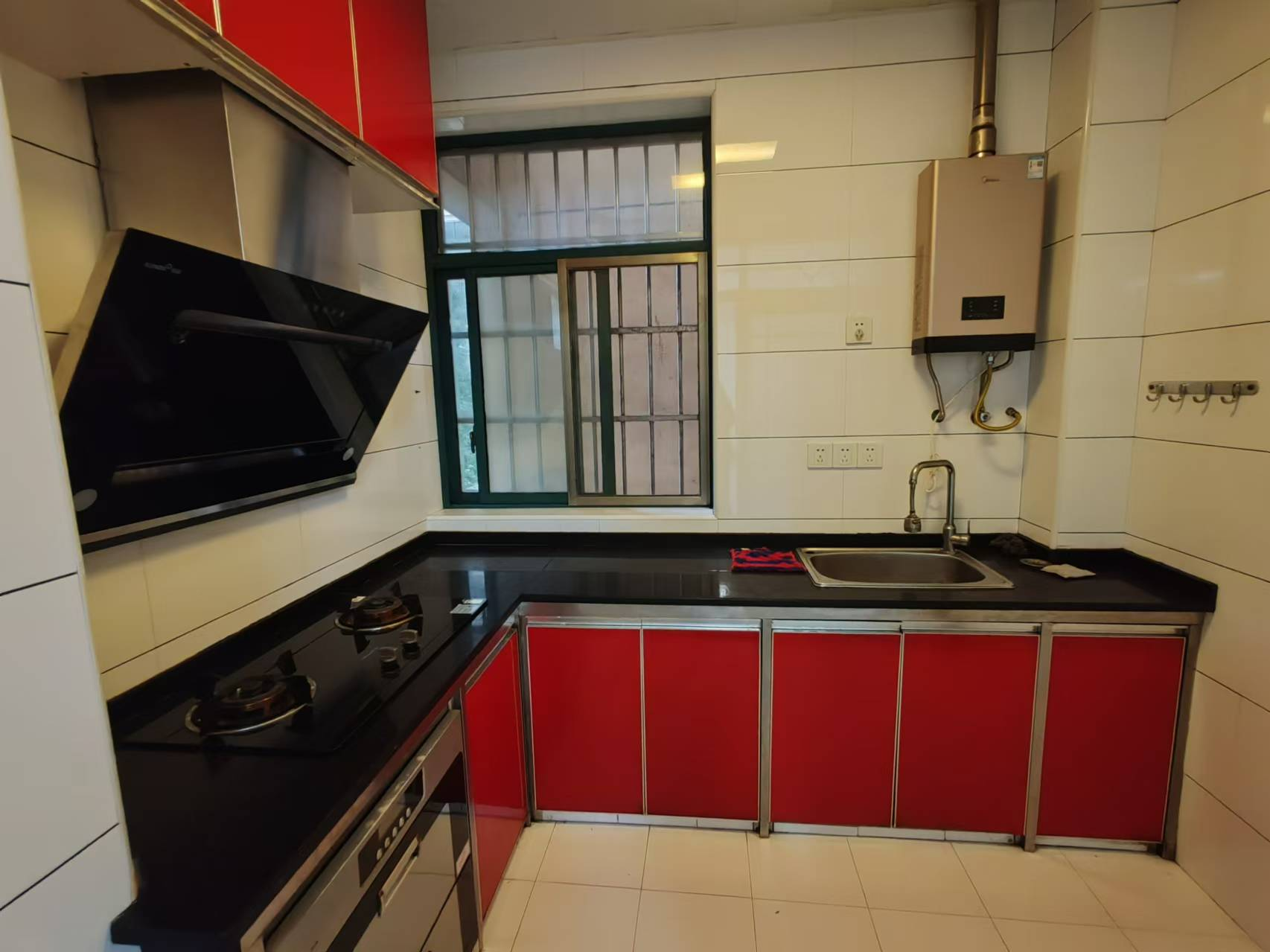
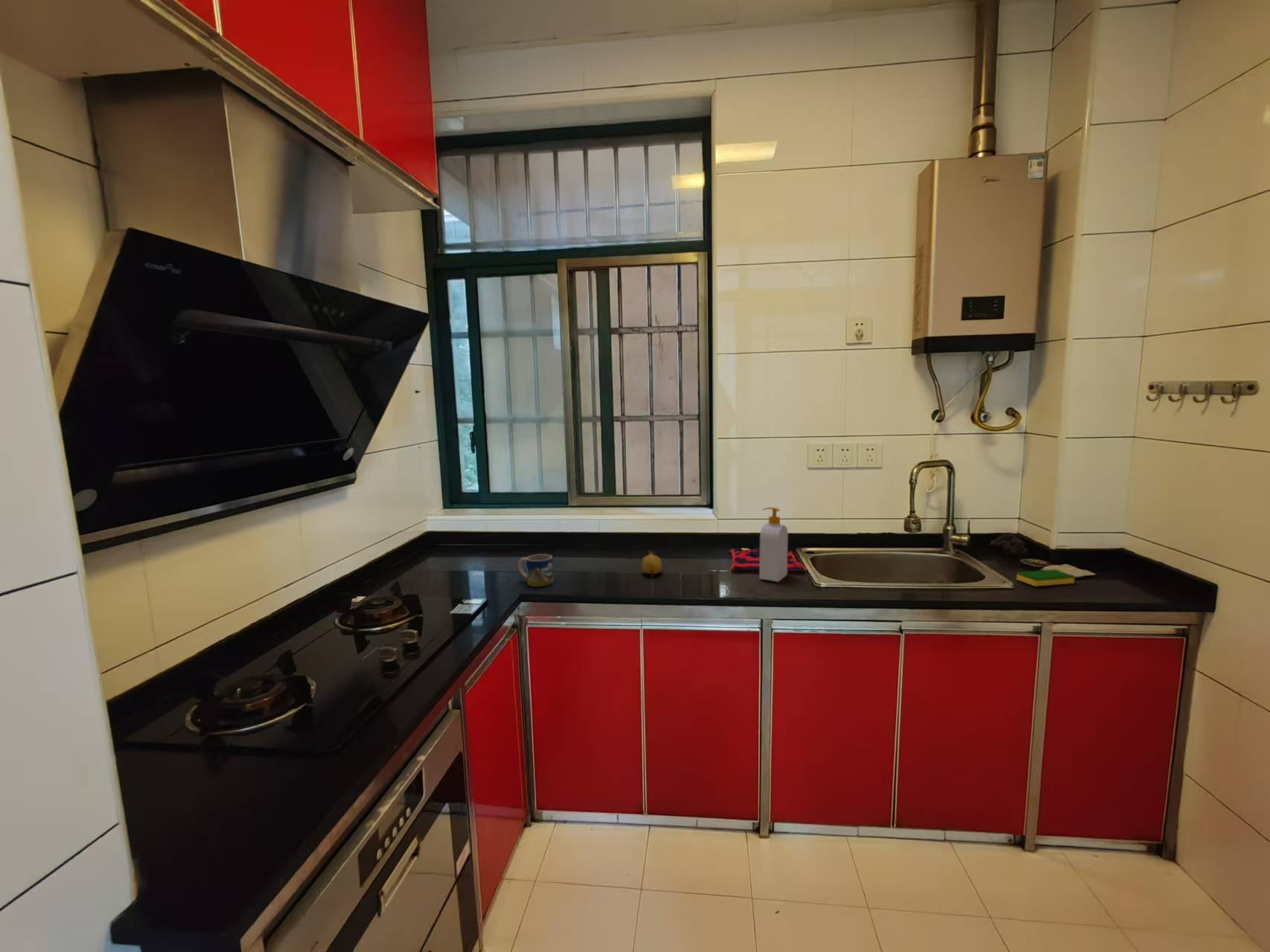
+ dish sponge [1016,569,1076,587]
+ soap bottle [759,507,788,583]
+ mug [517,553,554,587]
+ fruit [641,549,663,578]
